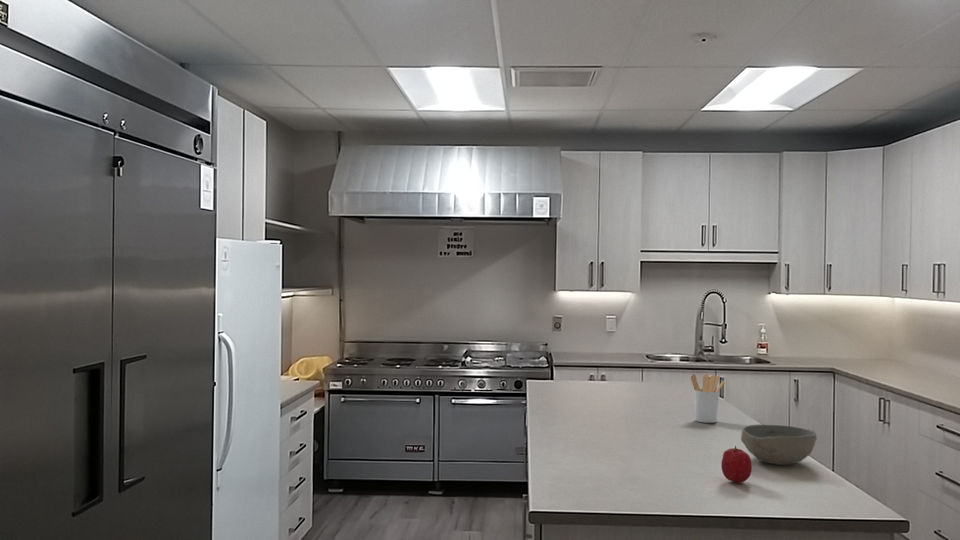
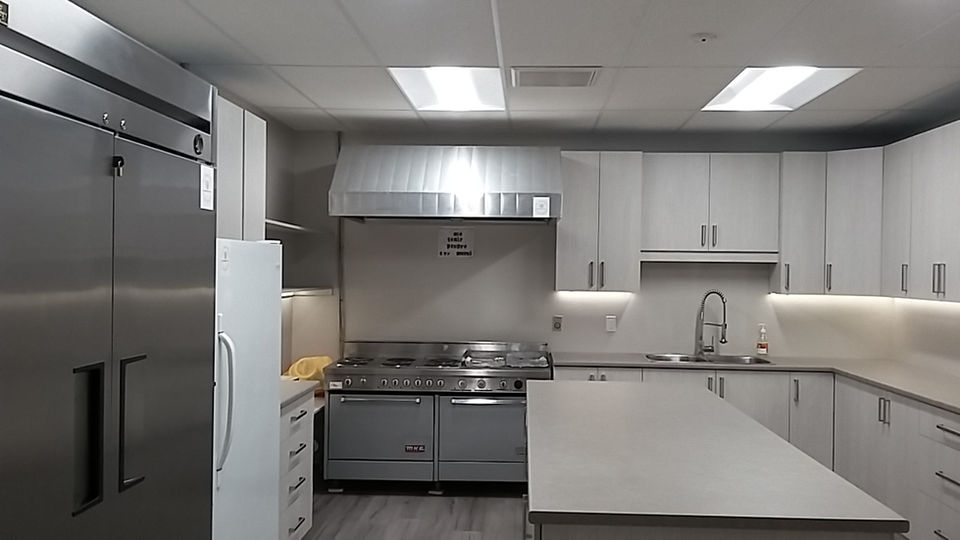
- fruit [720,445,753,484]
- utensil holder [690,373,726,424]
- bowl [740,424,818,466]
